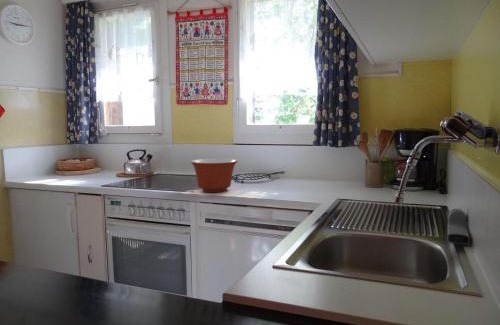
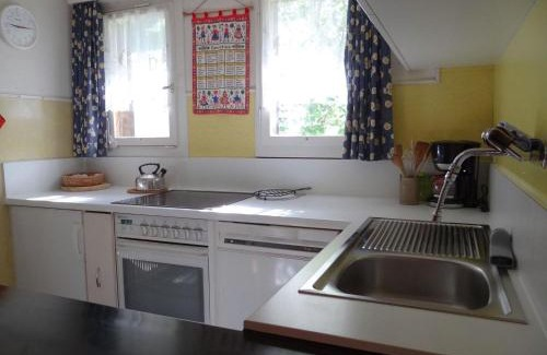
- mixing bowl [190,158,238,193]
